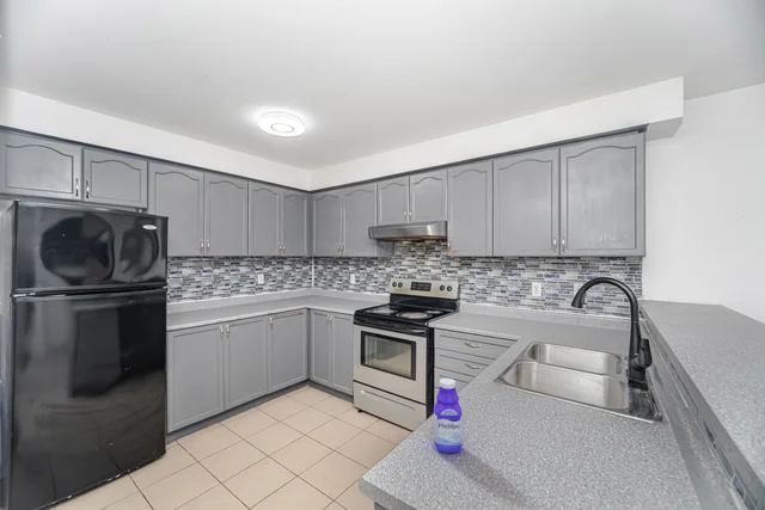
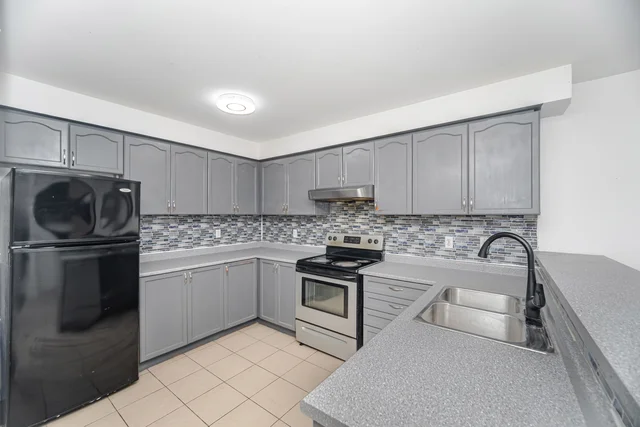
- bottle [433,377,464,454]
